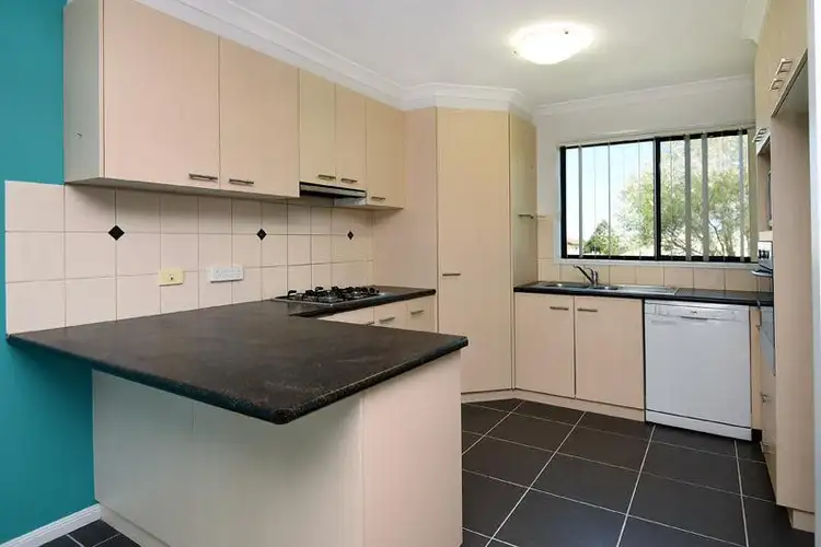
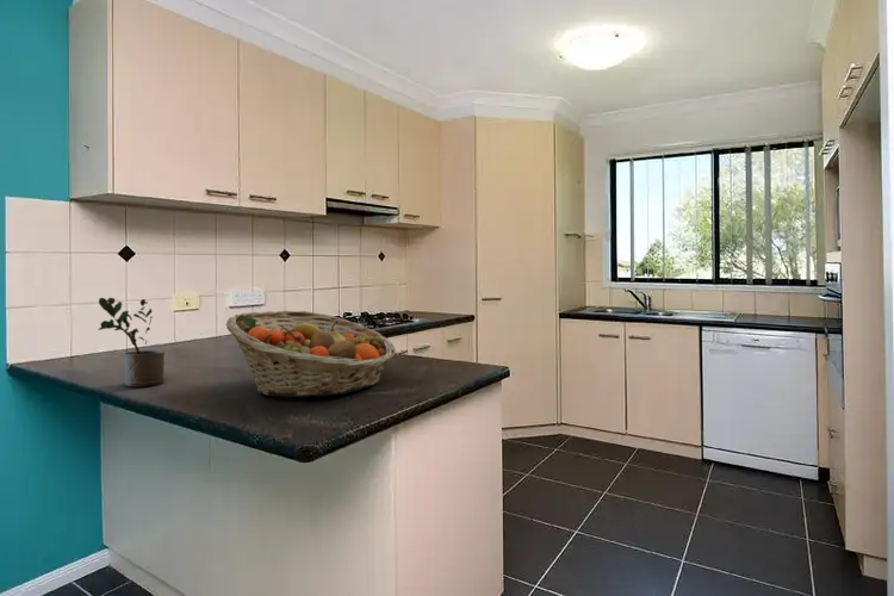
+ fruit basket [224,310,397,398]
+ potted plant [97,297,166,387]
